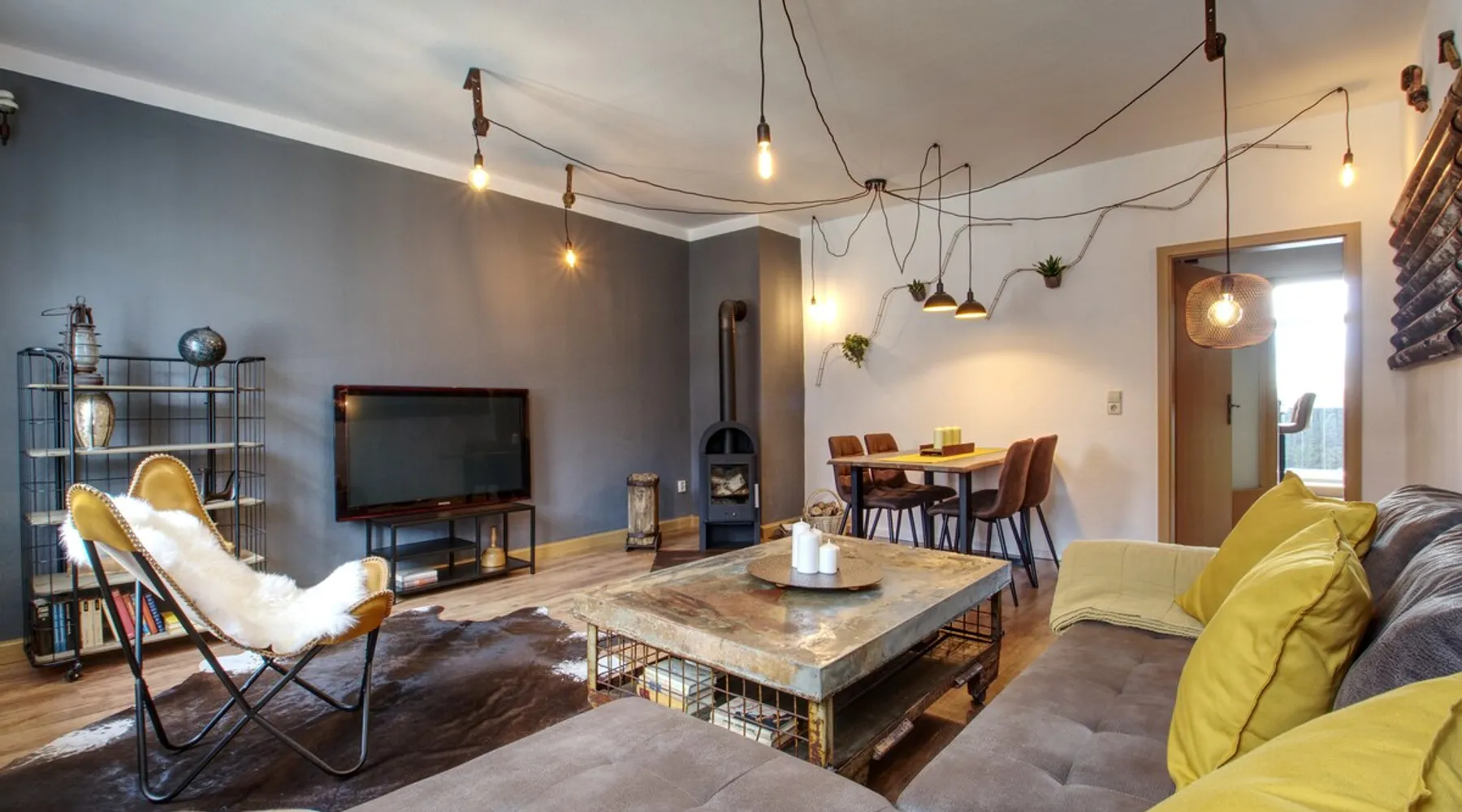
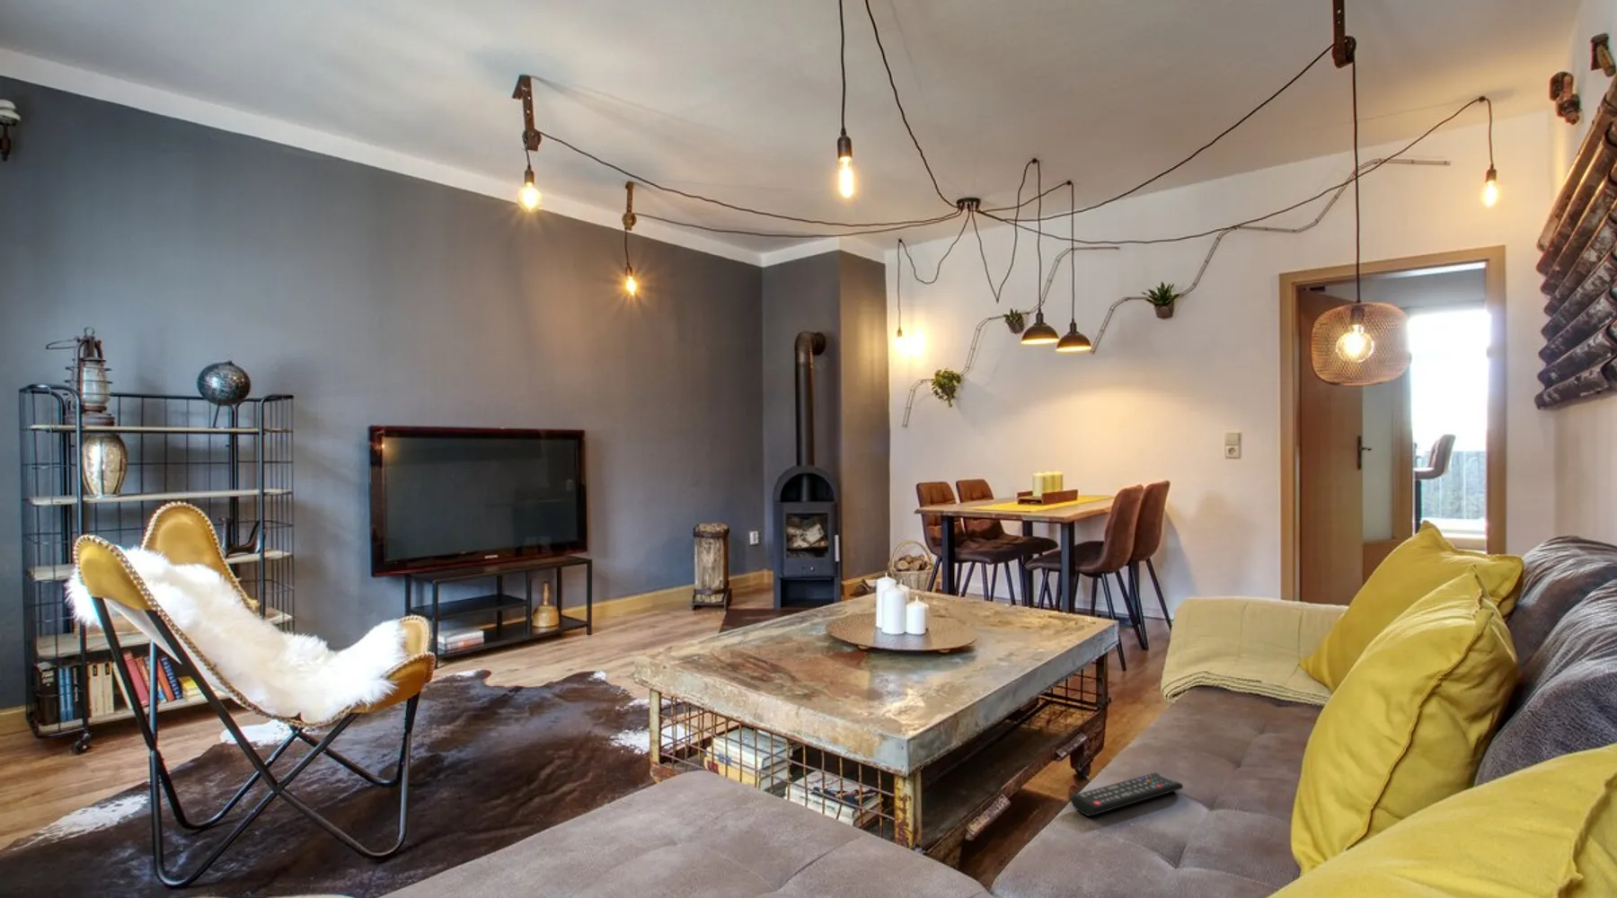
+ remote control [1070,772,1185,817]
